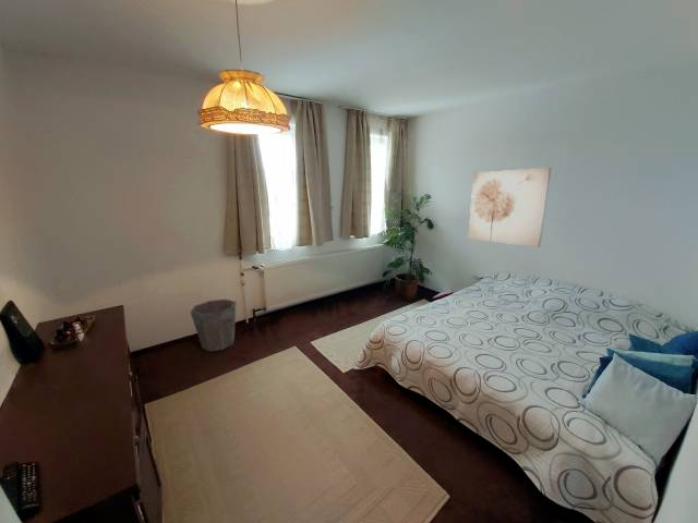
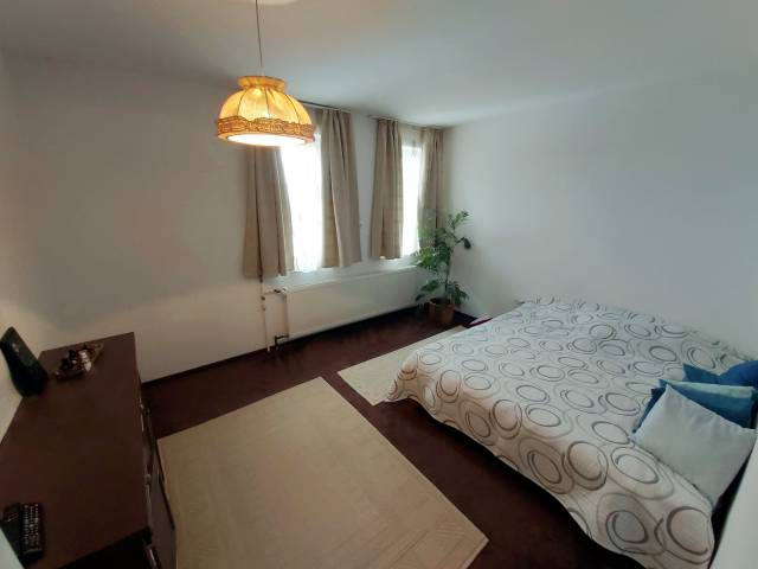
- waste bin [189,299,237,353]
- wall art [467,167,552,248]
